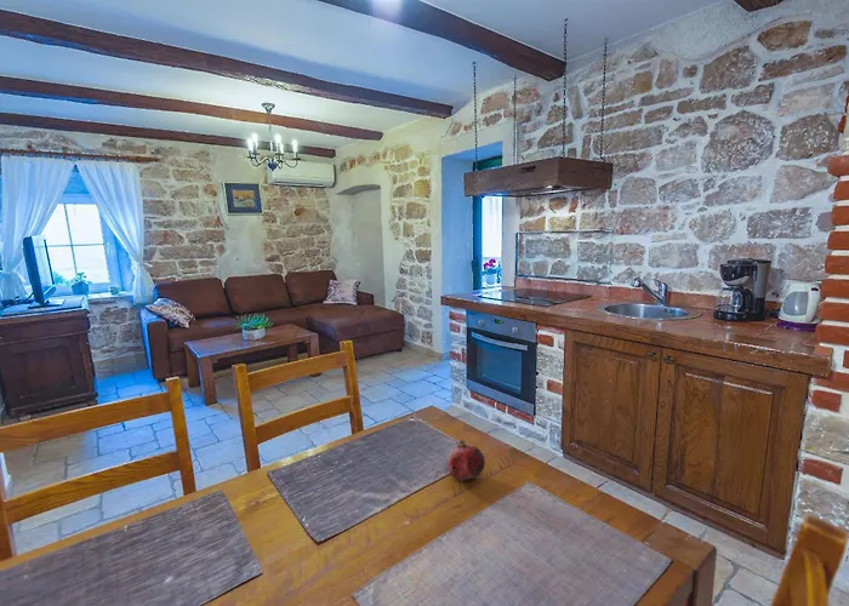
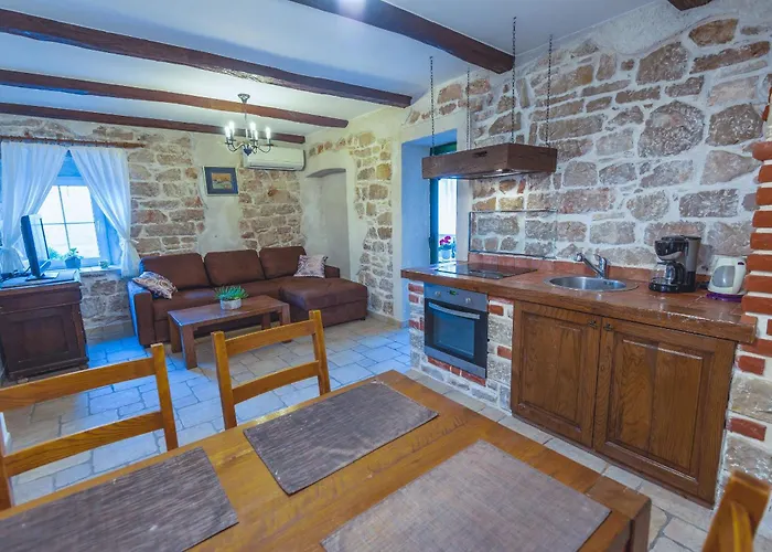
- fruit [446,439,486,482]
